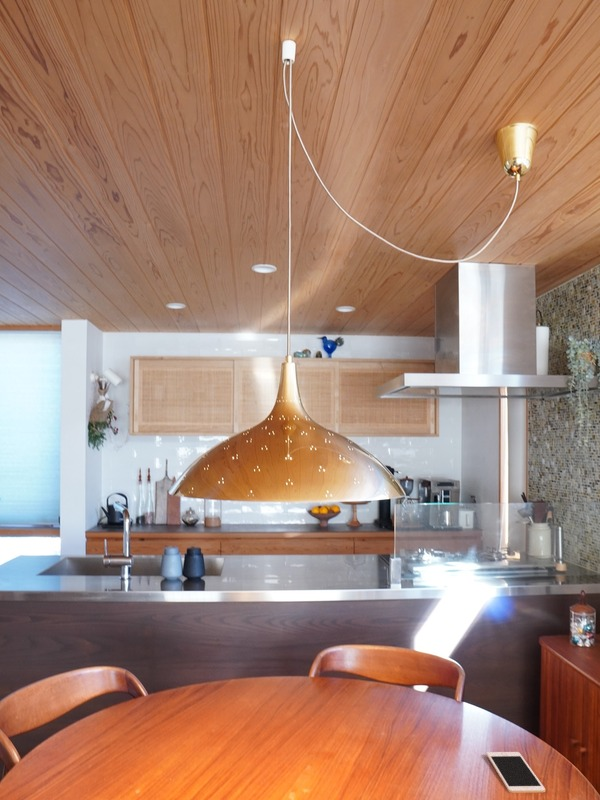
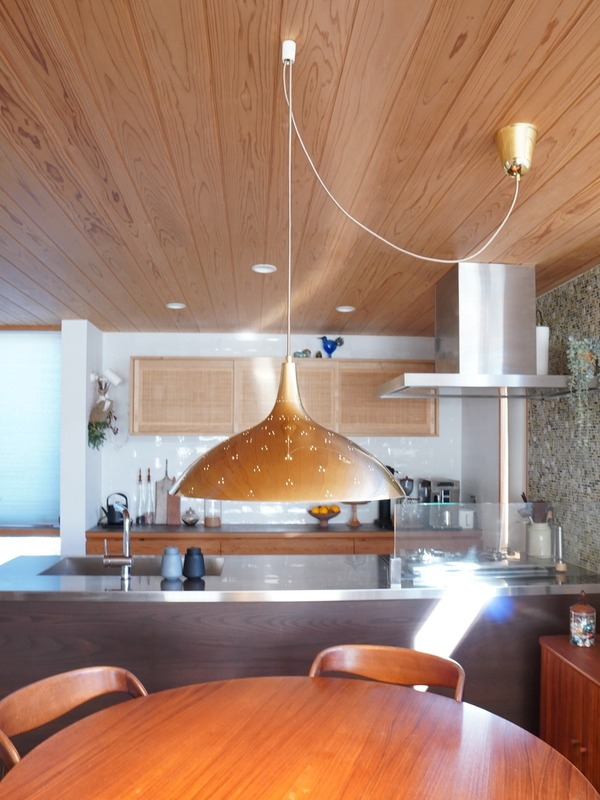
- cell phone [486,751,546,794]
